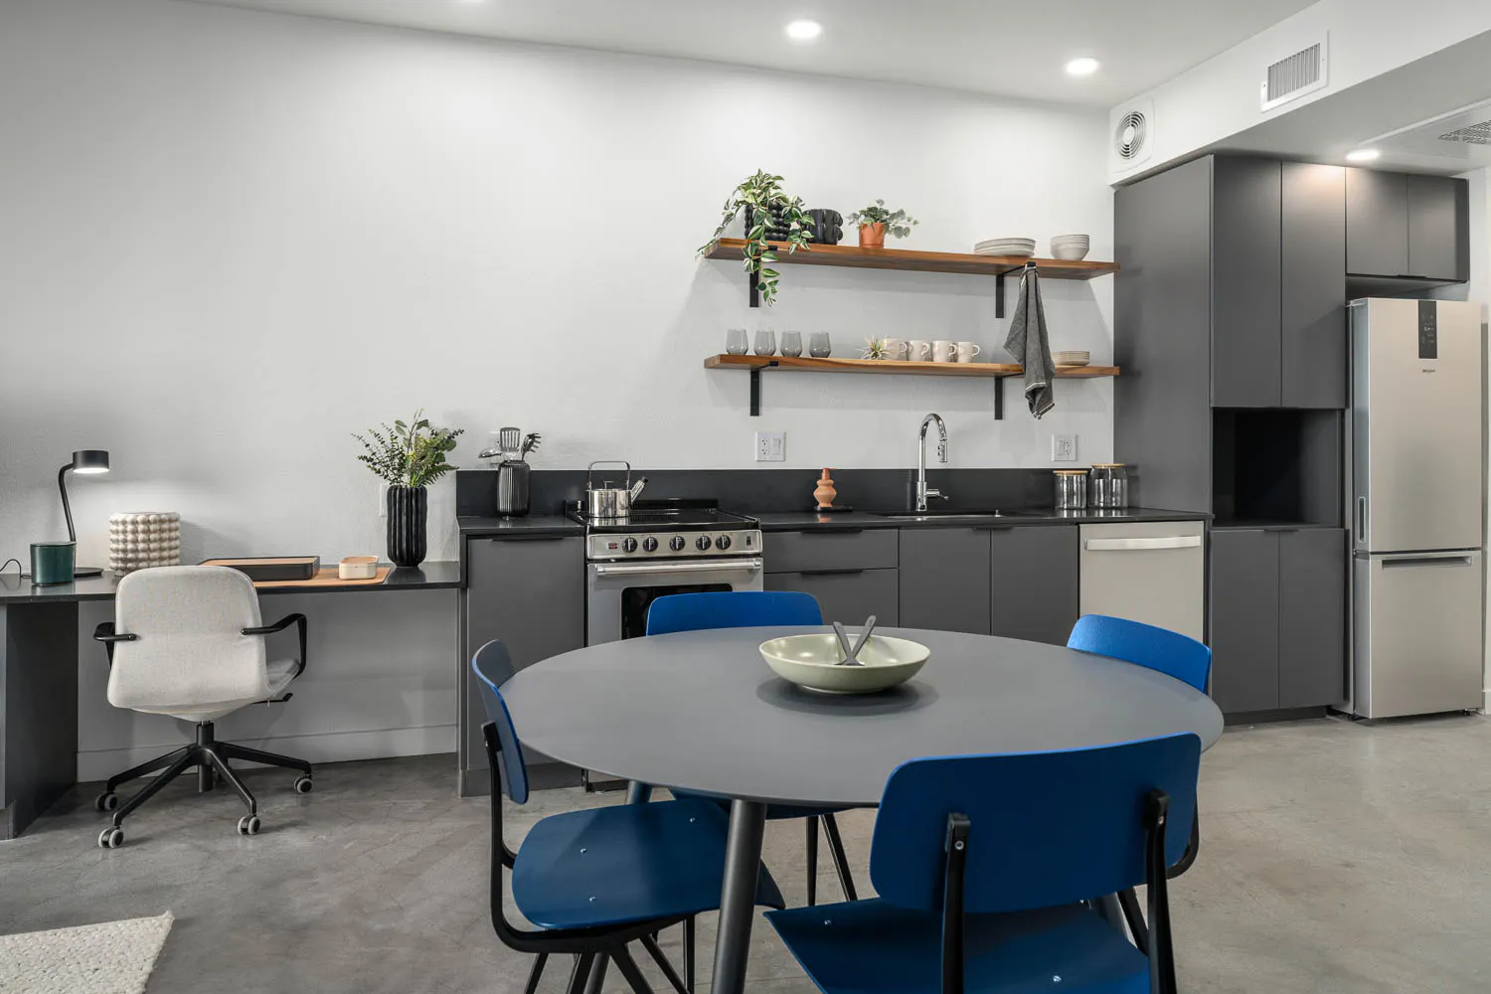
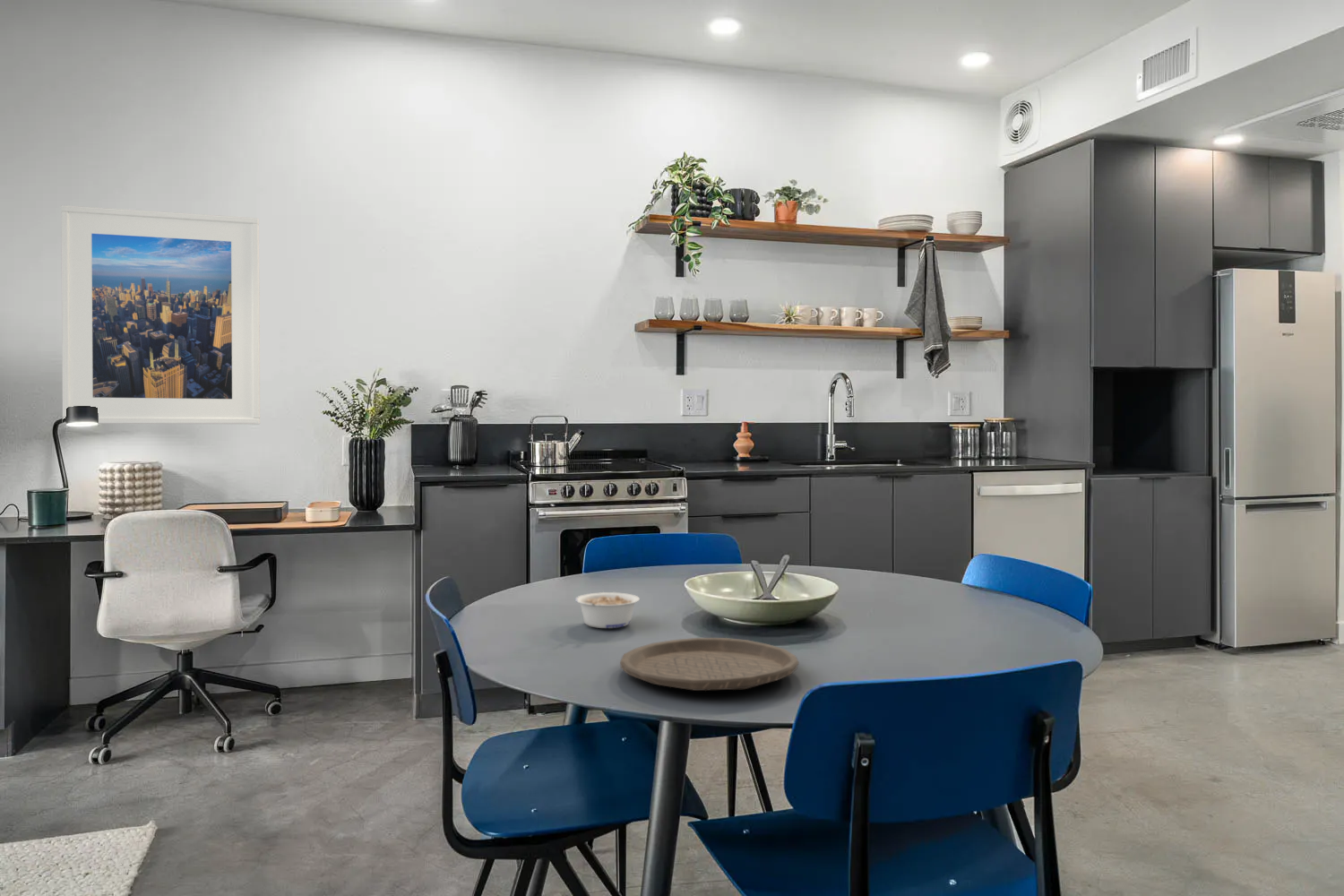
+ legume [574,591,641,629]
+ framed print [60,204,261,425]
+ plate [619,637,800,692]
